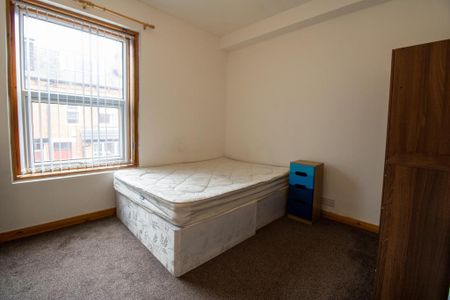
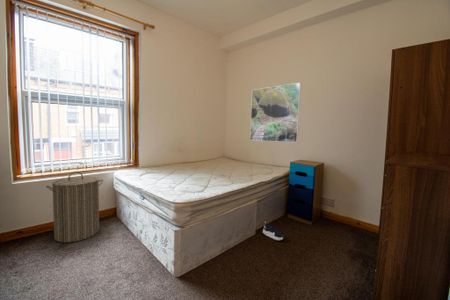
+ laundry hamper [45,171,104,243]
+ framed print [249,81,302,144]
+ shoe [262,221,285,242]
